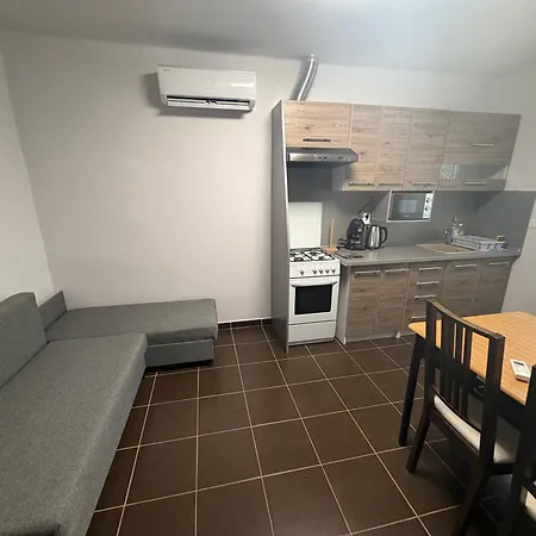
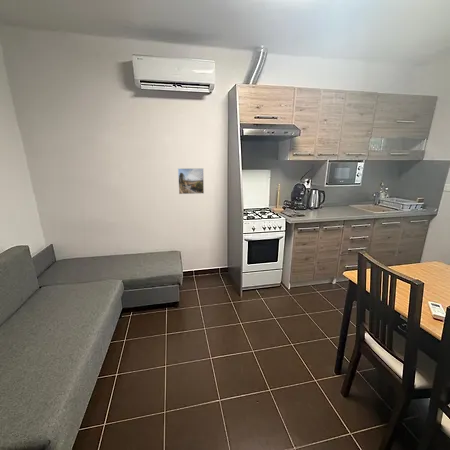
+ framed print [177,167,205,195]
